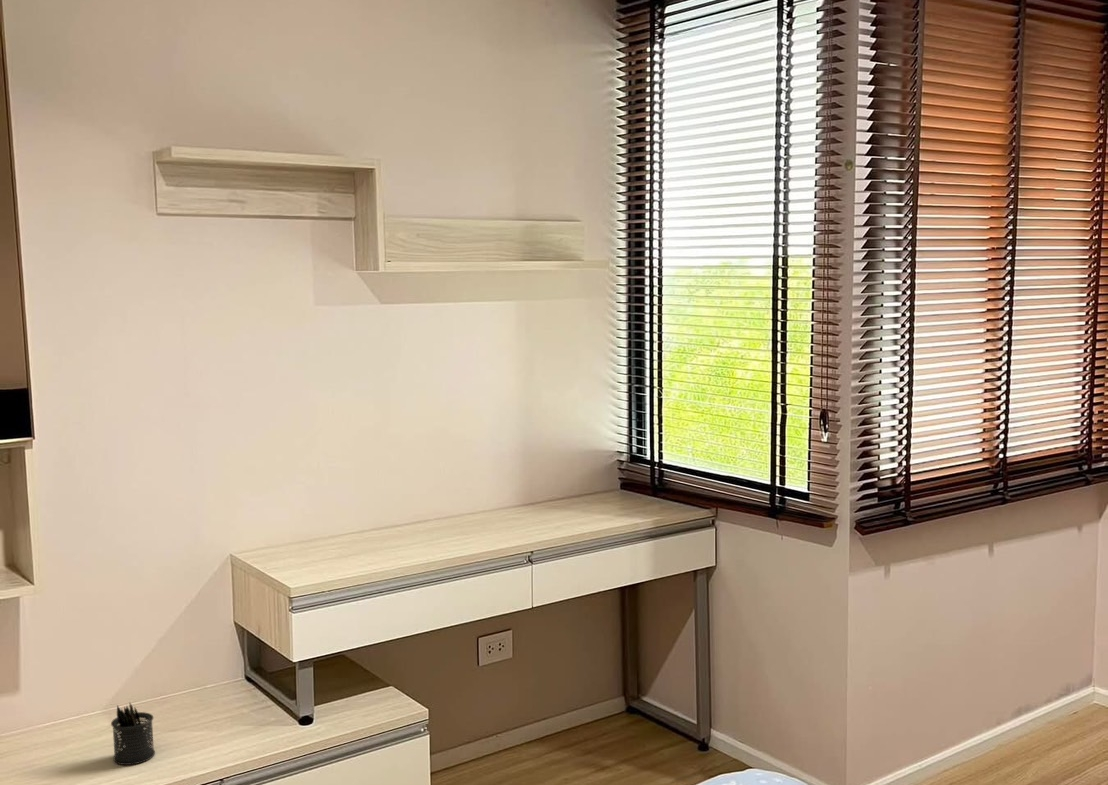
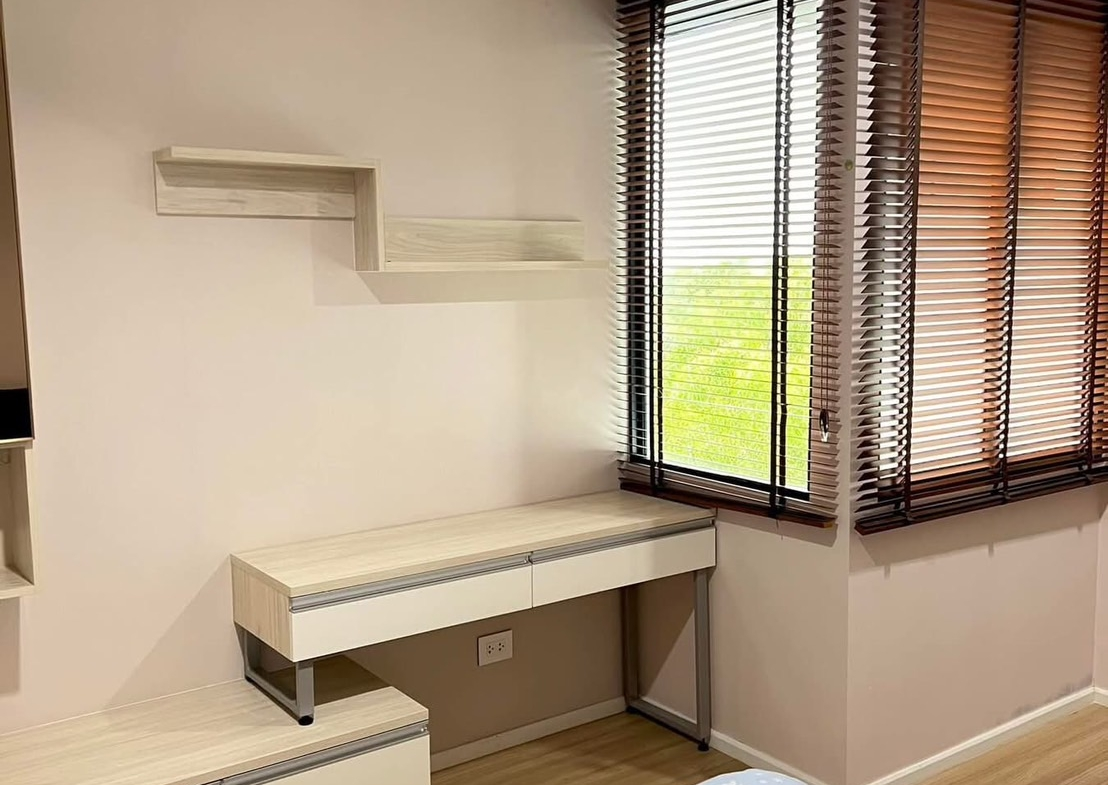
- pen holder [110,702,156,766]
